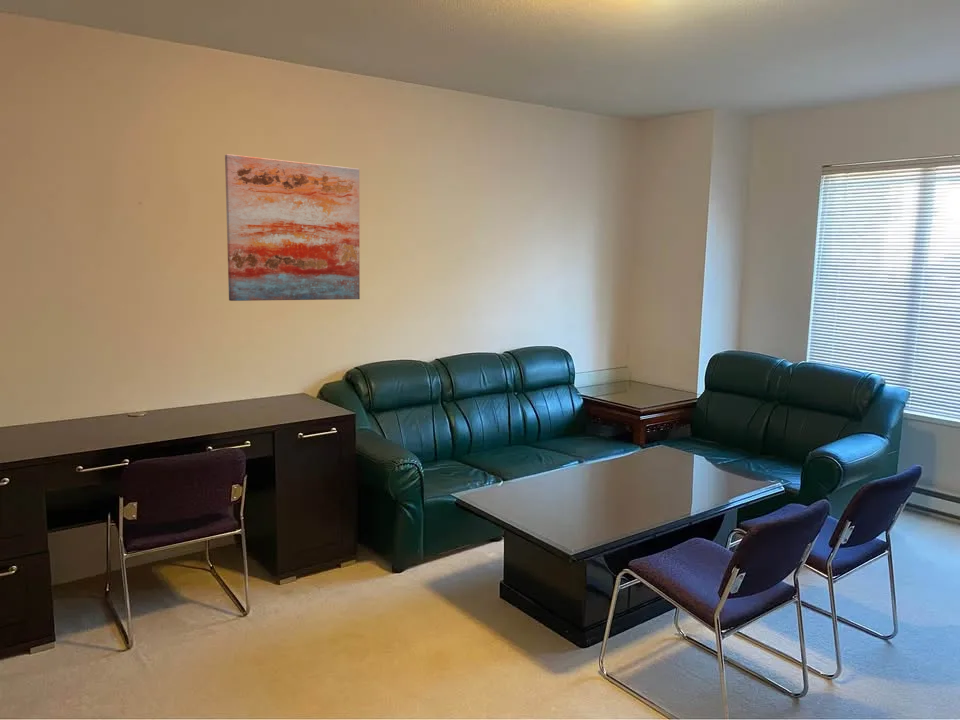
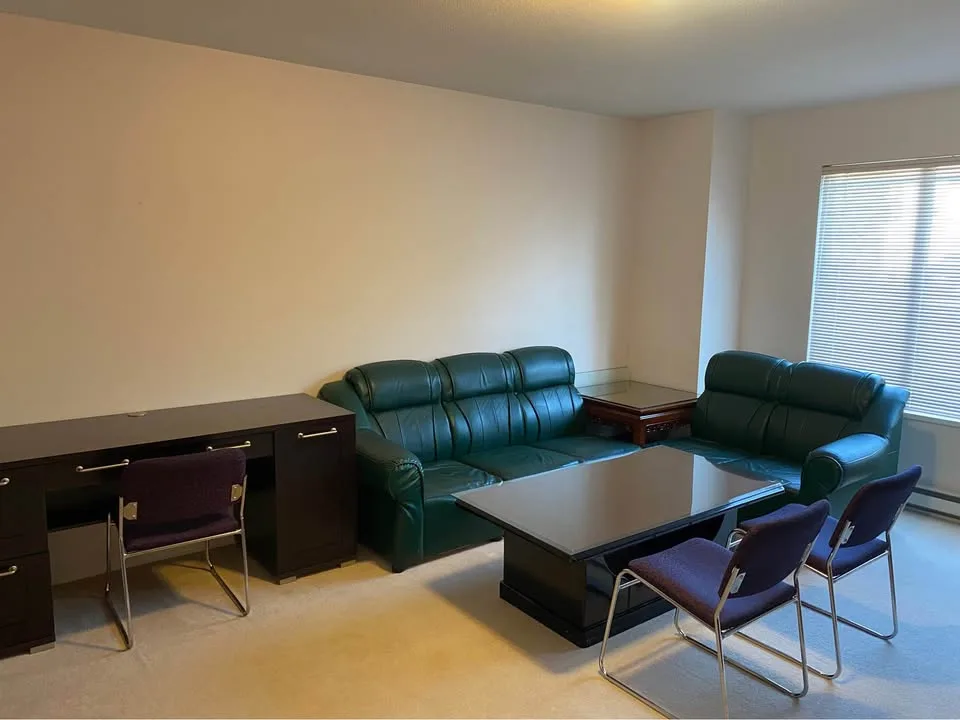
- wall art [224,153,361,302]
